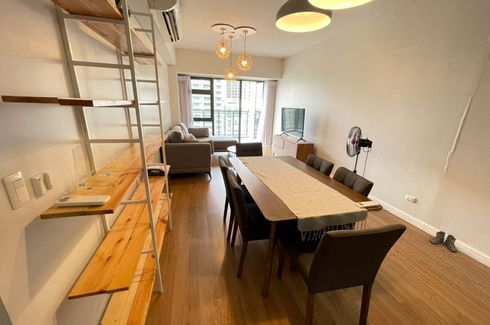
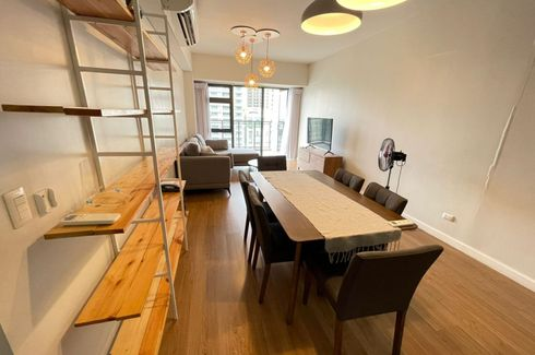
- boots [429,230,458,253]
